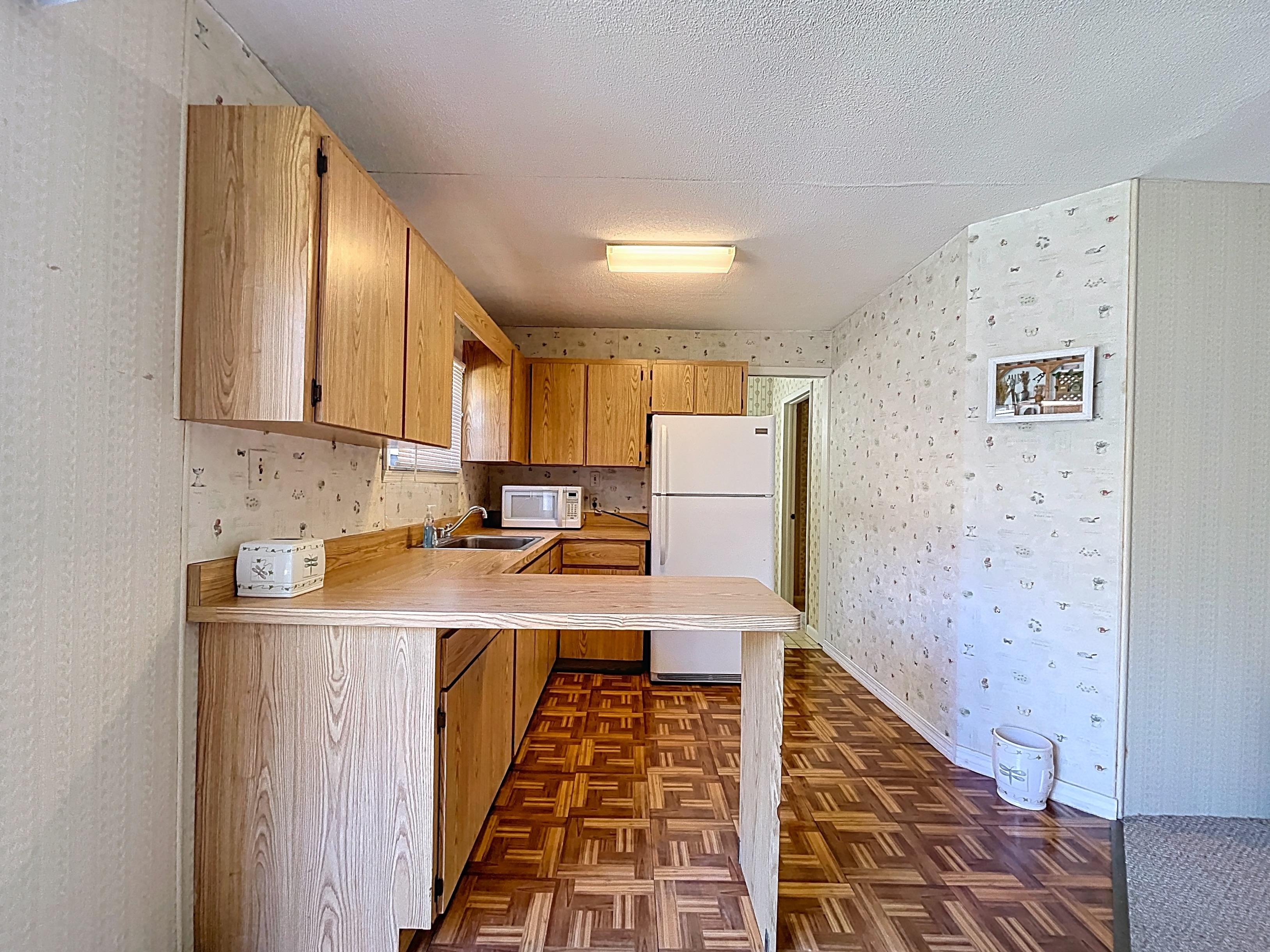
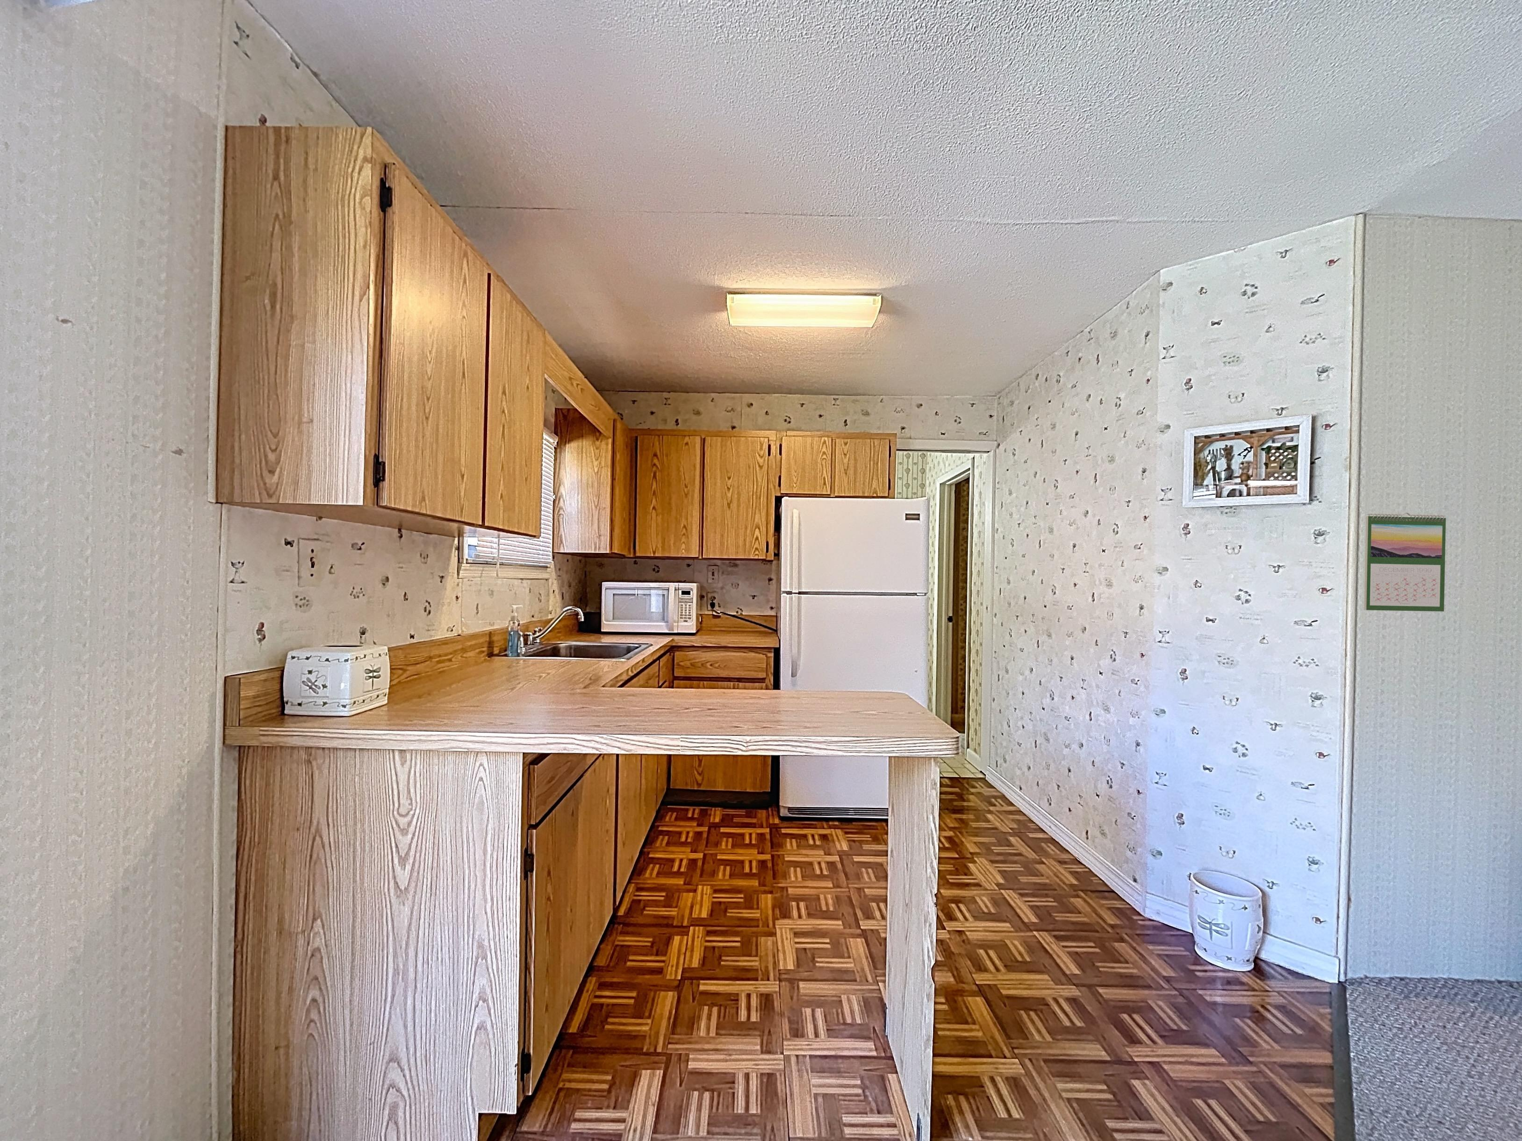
+ calendar [1364,512,1446,612]
